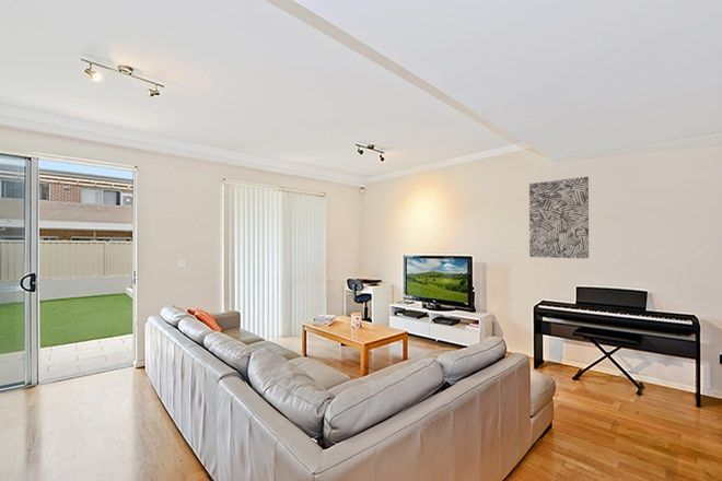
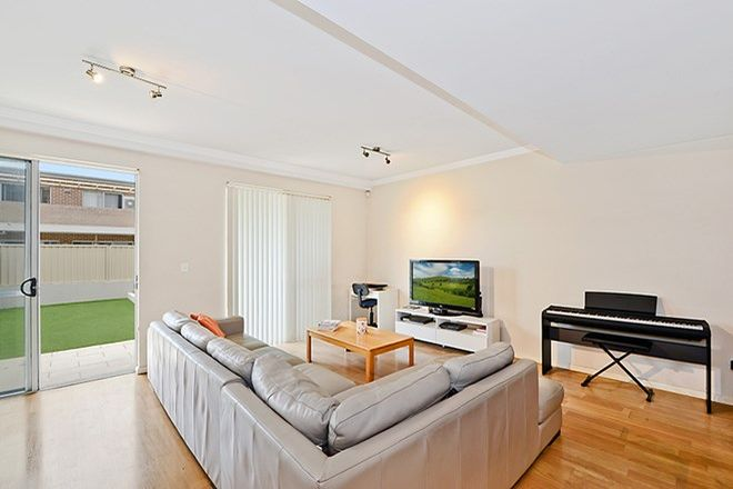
- wall art [528,176,590,259]
